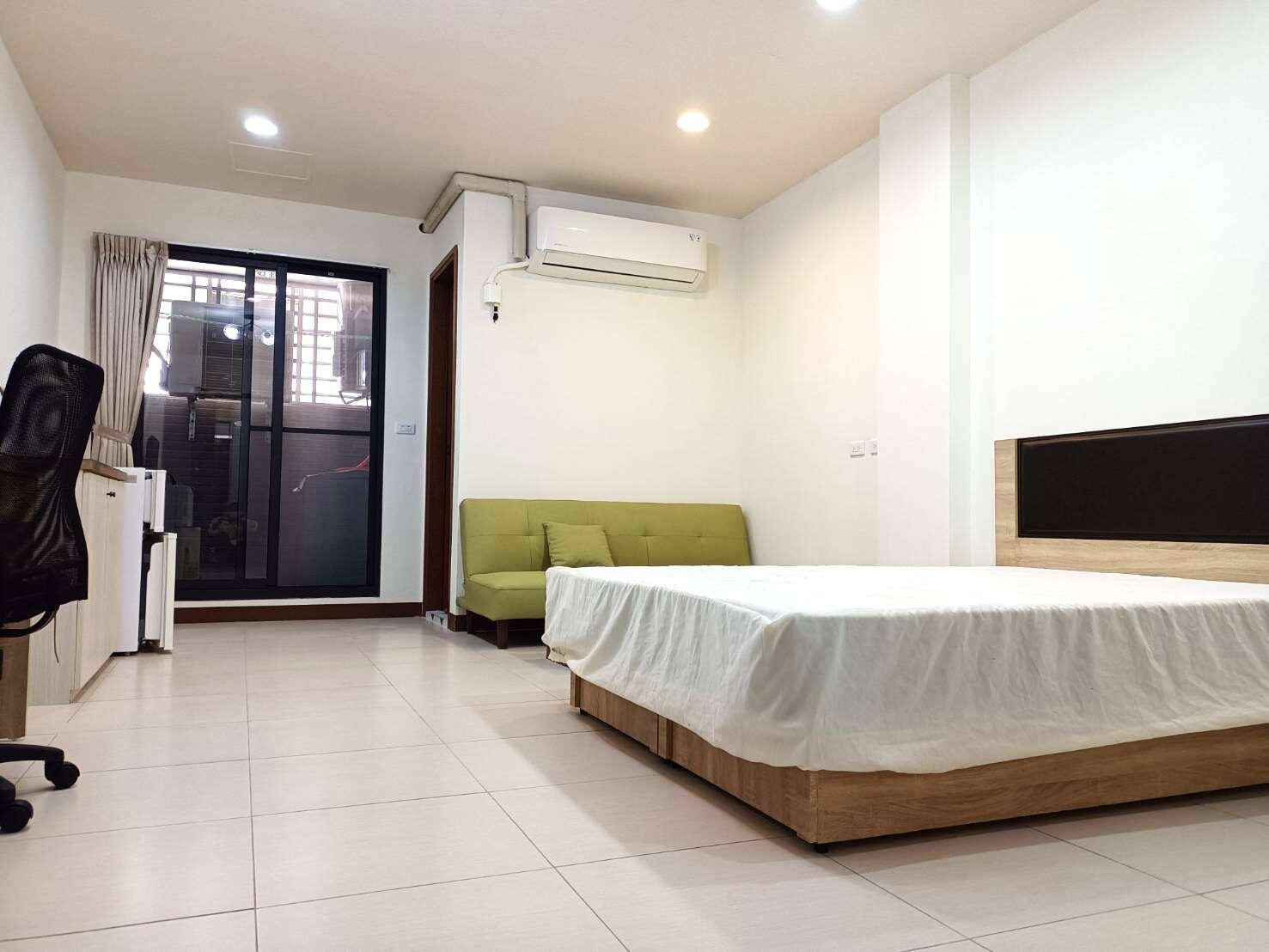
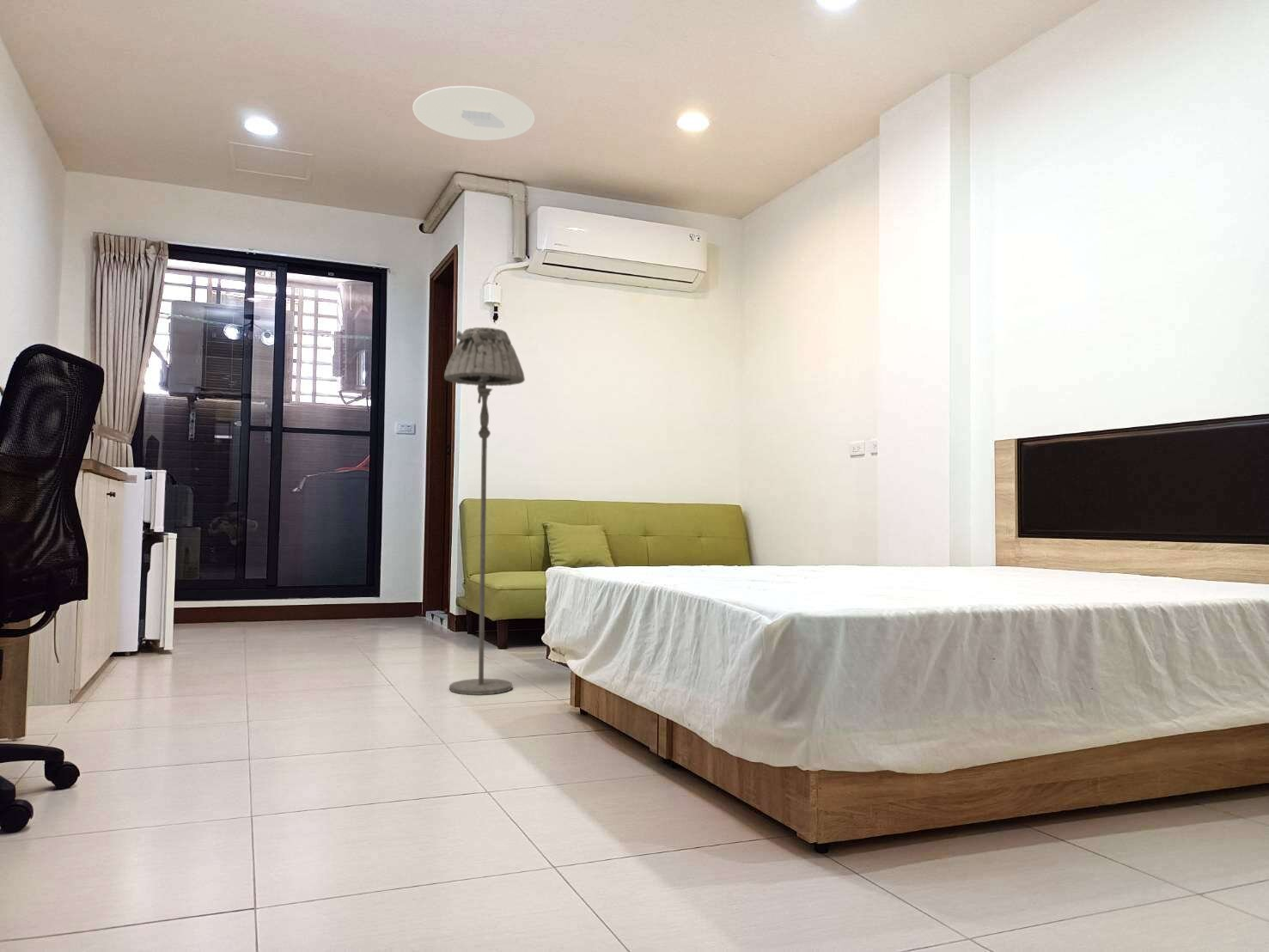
+ floor lamp [443,326,526,696]
+ ceiling light [412,85,535,141]
